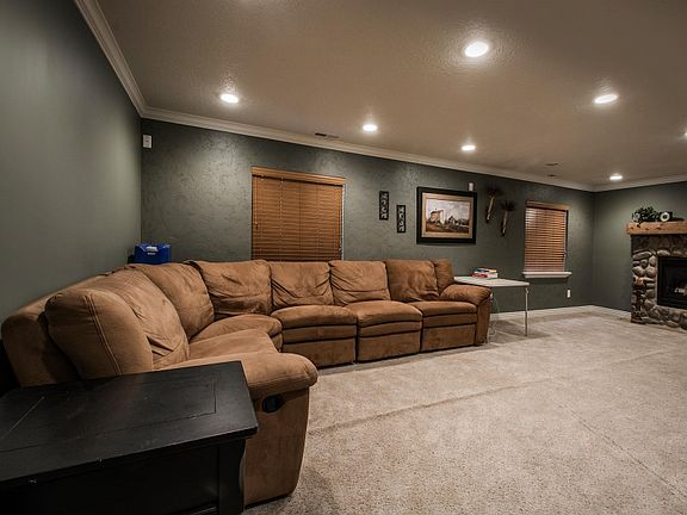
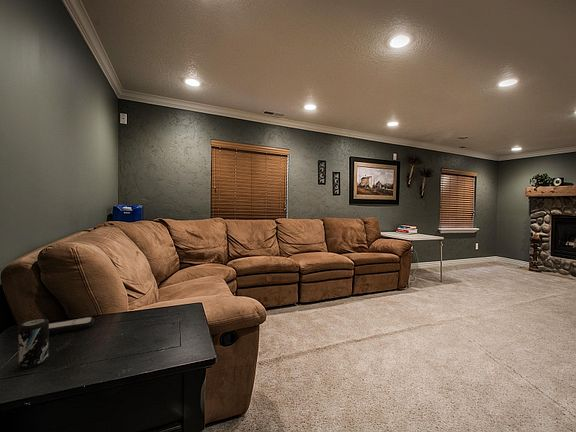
+ beverage can [17,317,50,369]
+ remote control [49,316,95,335]
